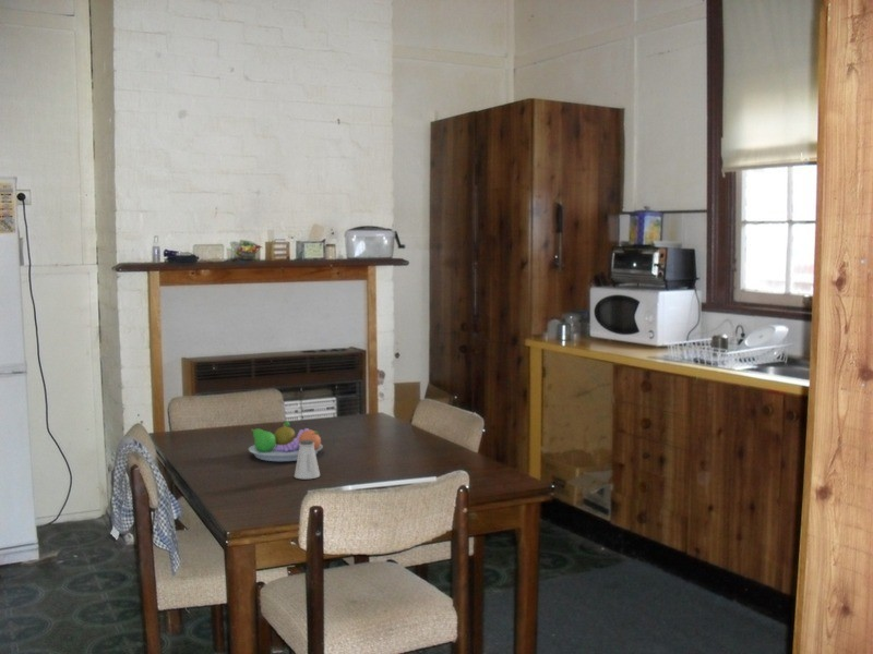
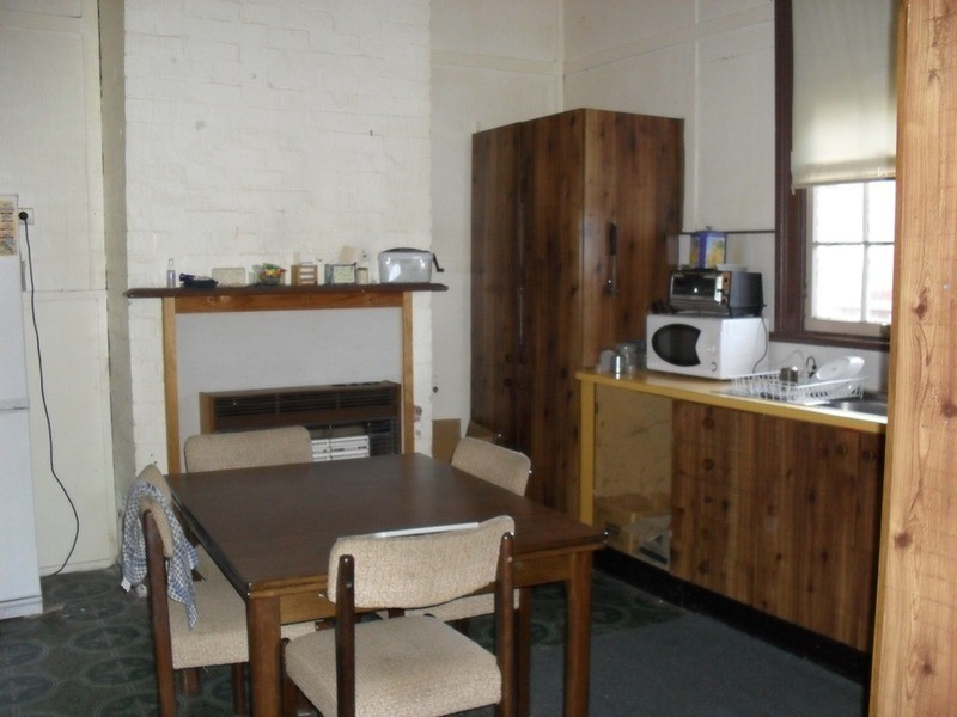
- saltshaker [294,440,321,480]
- fruit bowl [248,420,324,462]
